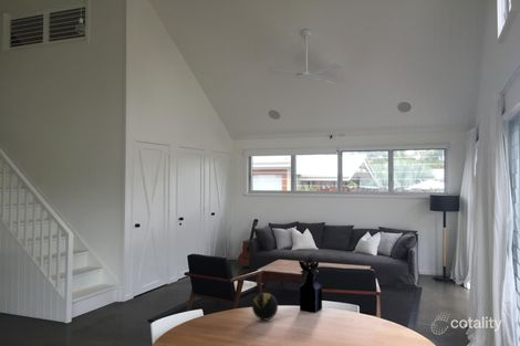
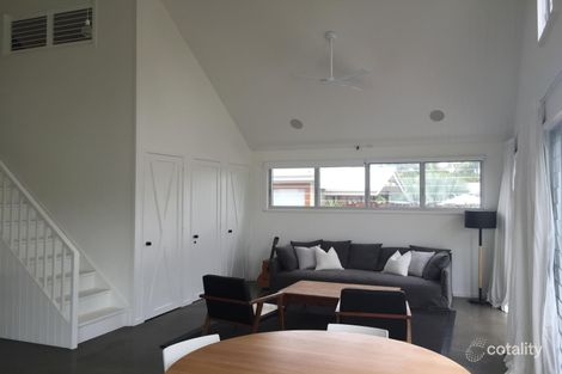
- vase [298,253,323,314]
- decorative orb [251,292,279,322]
